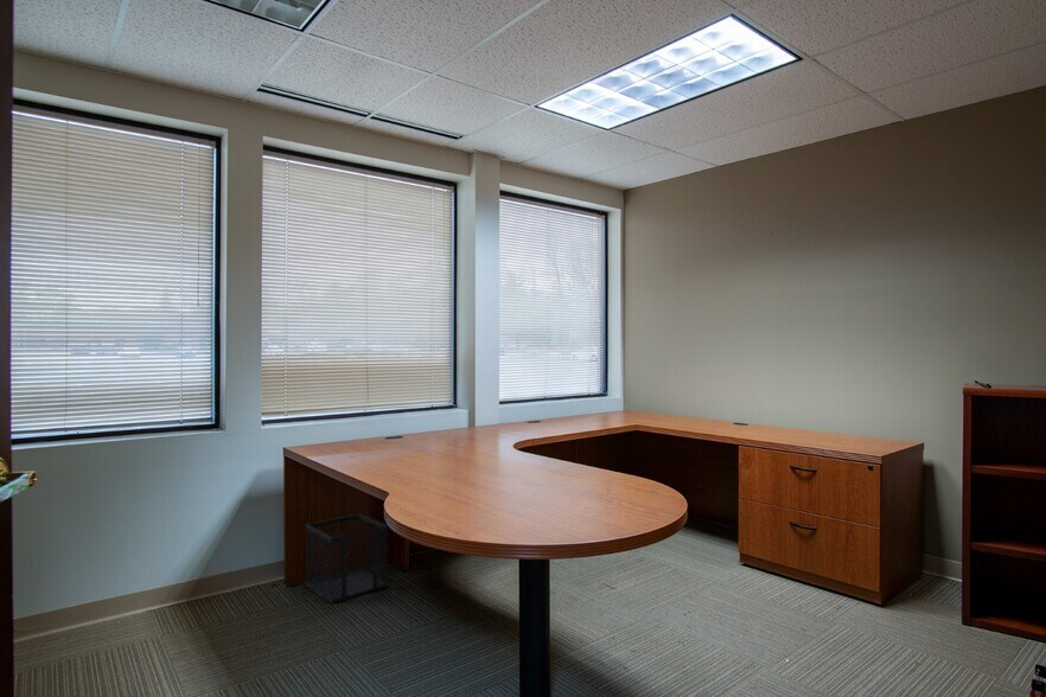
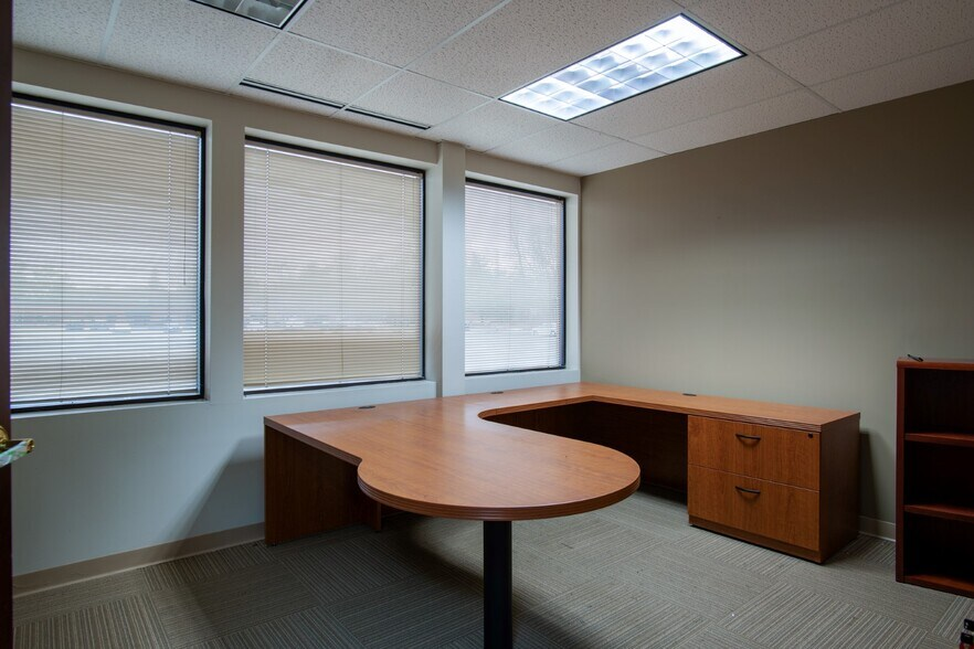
- wastebasket [304,512,389,605]
